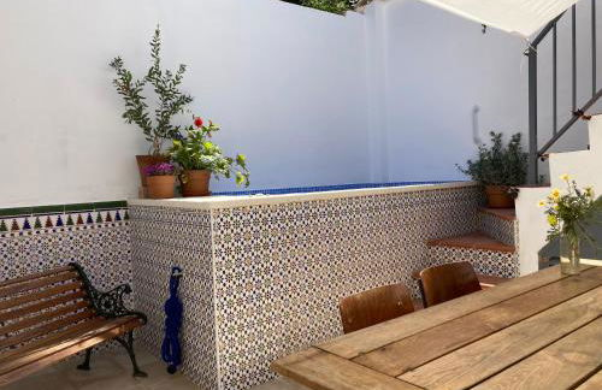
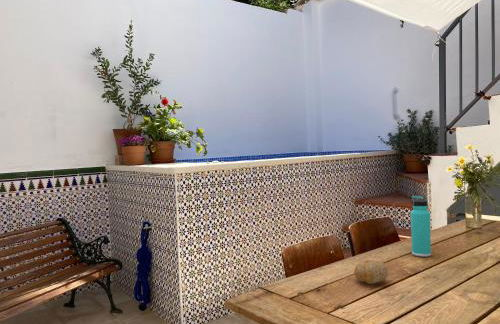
+ fruit [353,259,389,285]
+ thermos bottle [410,195,432,258]
